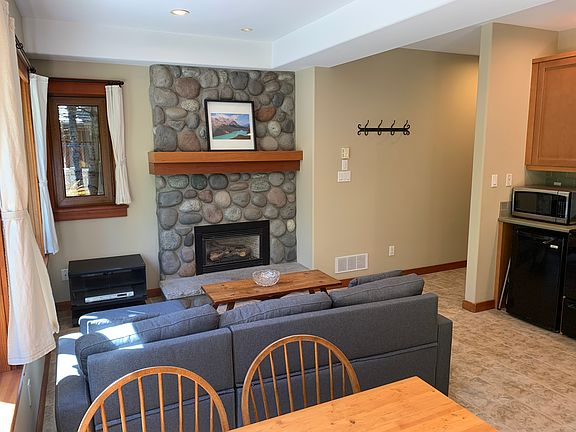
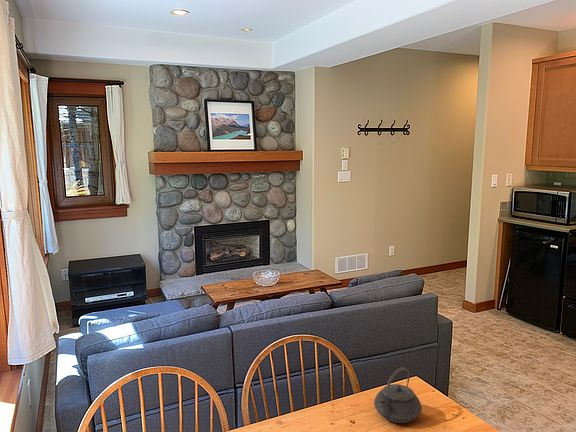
+ teapot [373,367,423,424]
